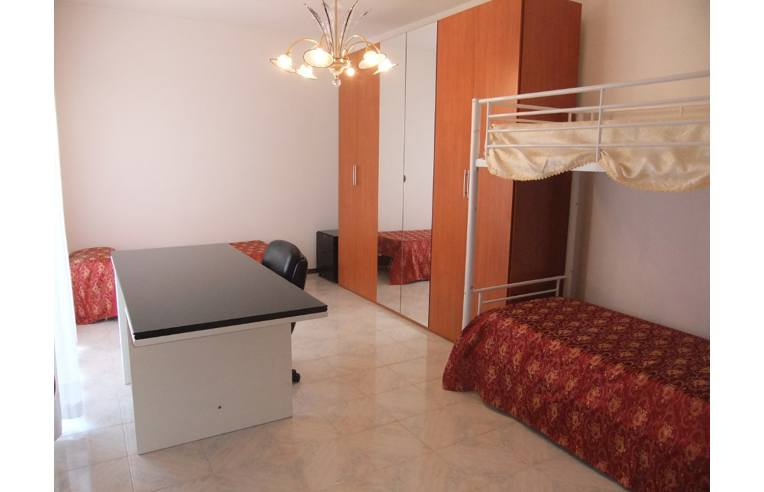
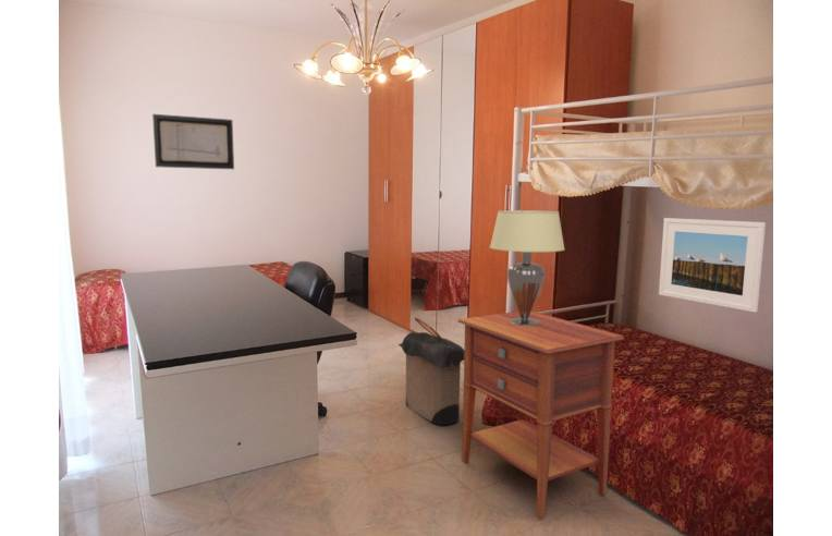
+ laundry hamper [397,316,464,426]
+ nightstand [456,310,625,521]
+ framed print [658,217,767,313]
+ lampshade [489,209,566,326]
+ wall art [151,113,235,170]
